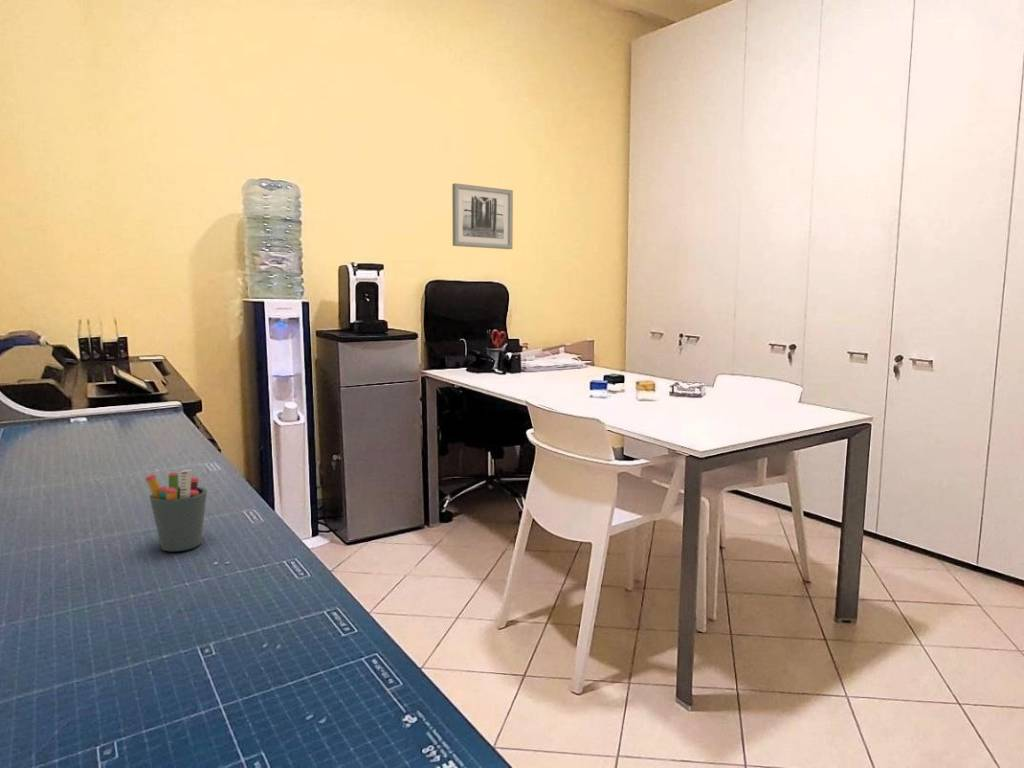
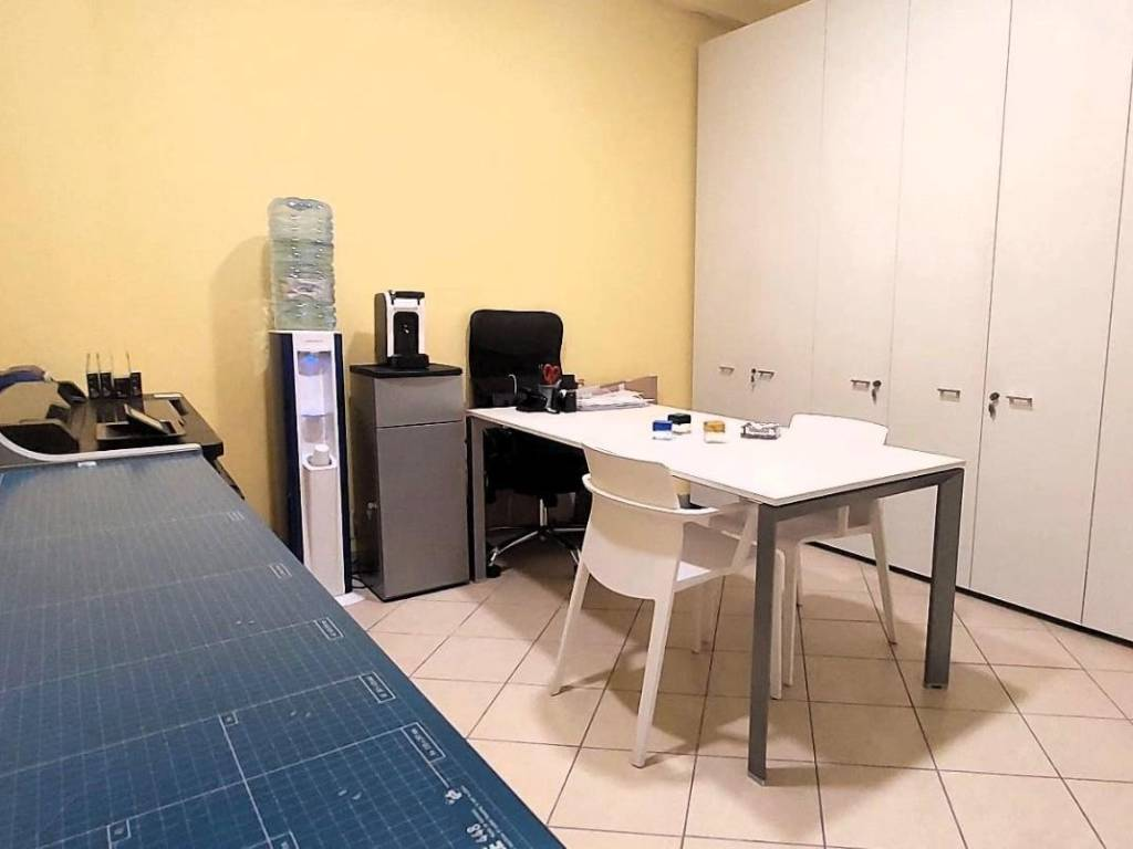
- pen holder [145,469,208,552]
- wall art [451,182,514,250]
